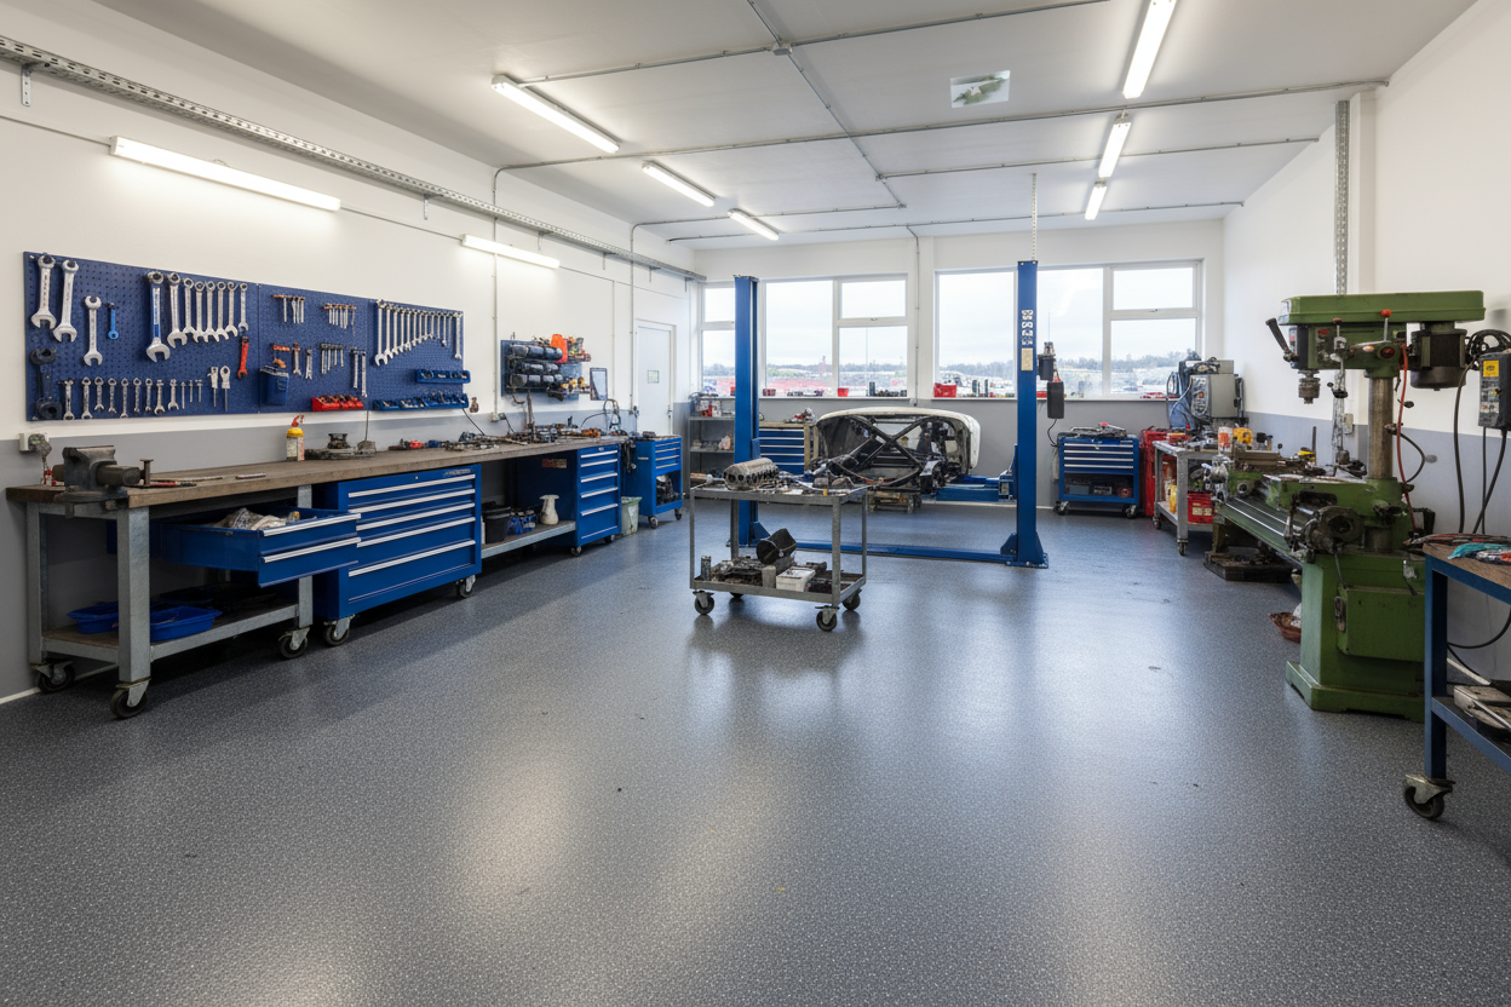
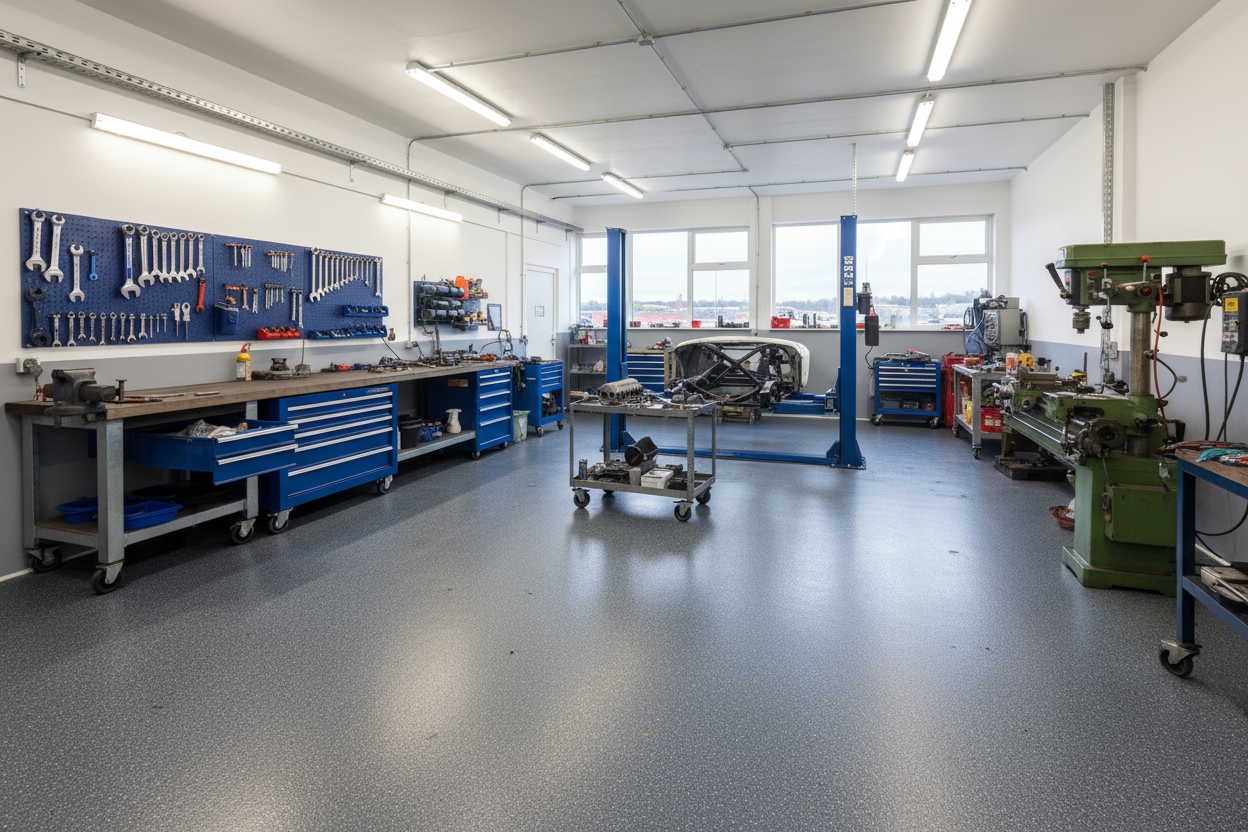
- terrain map [949,69,1011,109]
